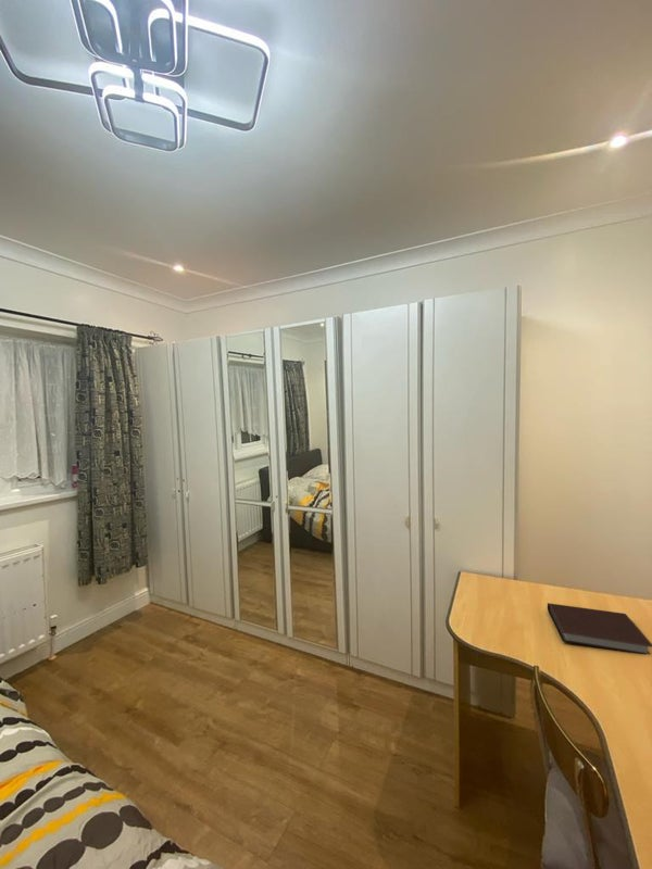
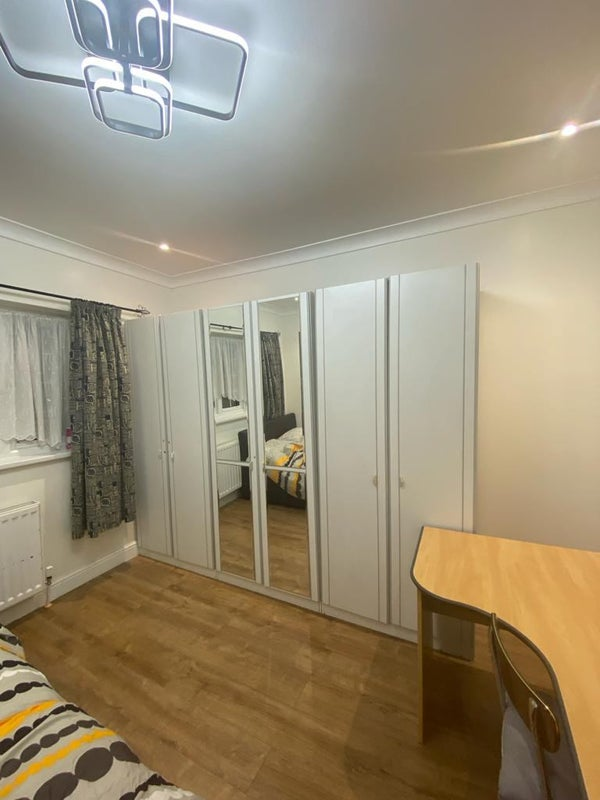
- notebook [547,602,652,656]
